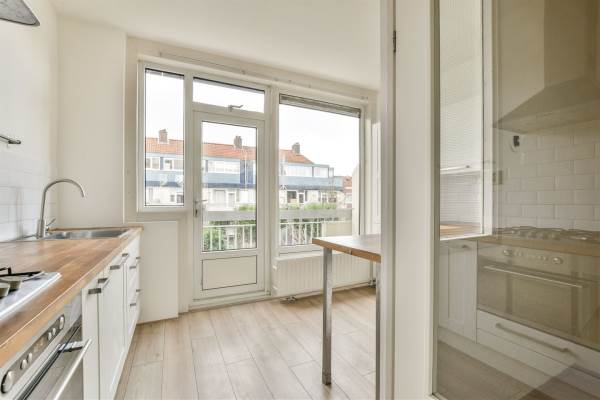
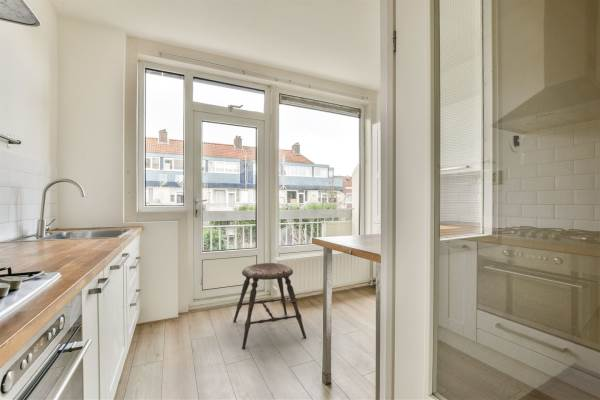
+ stool [232,262,307,350]
